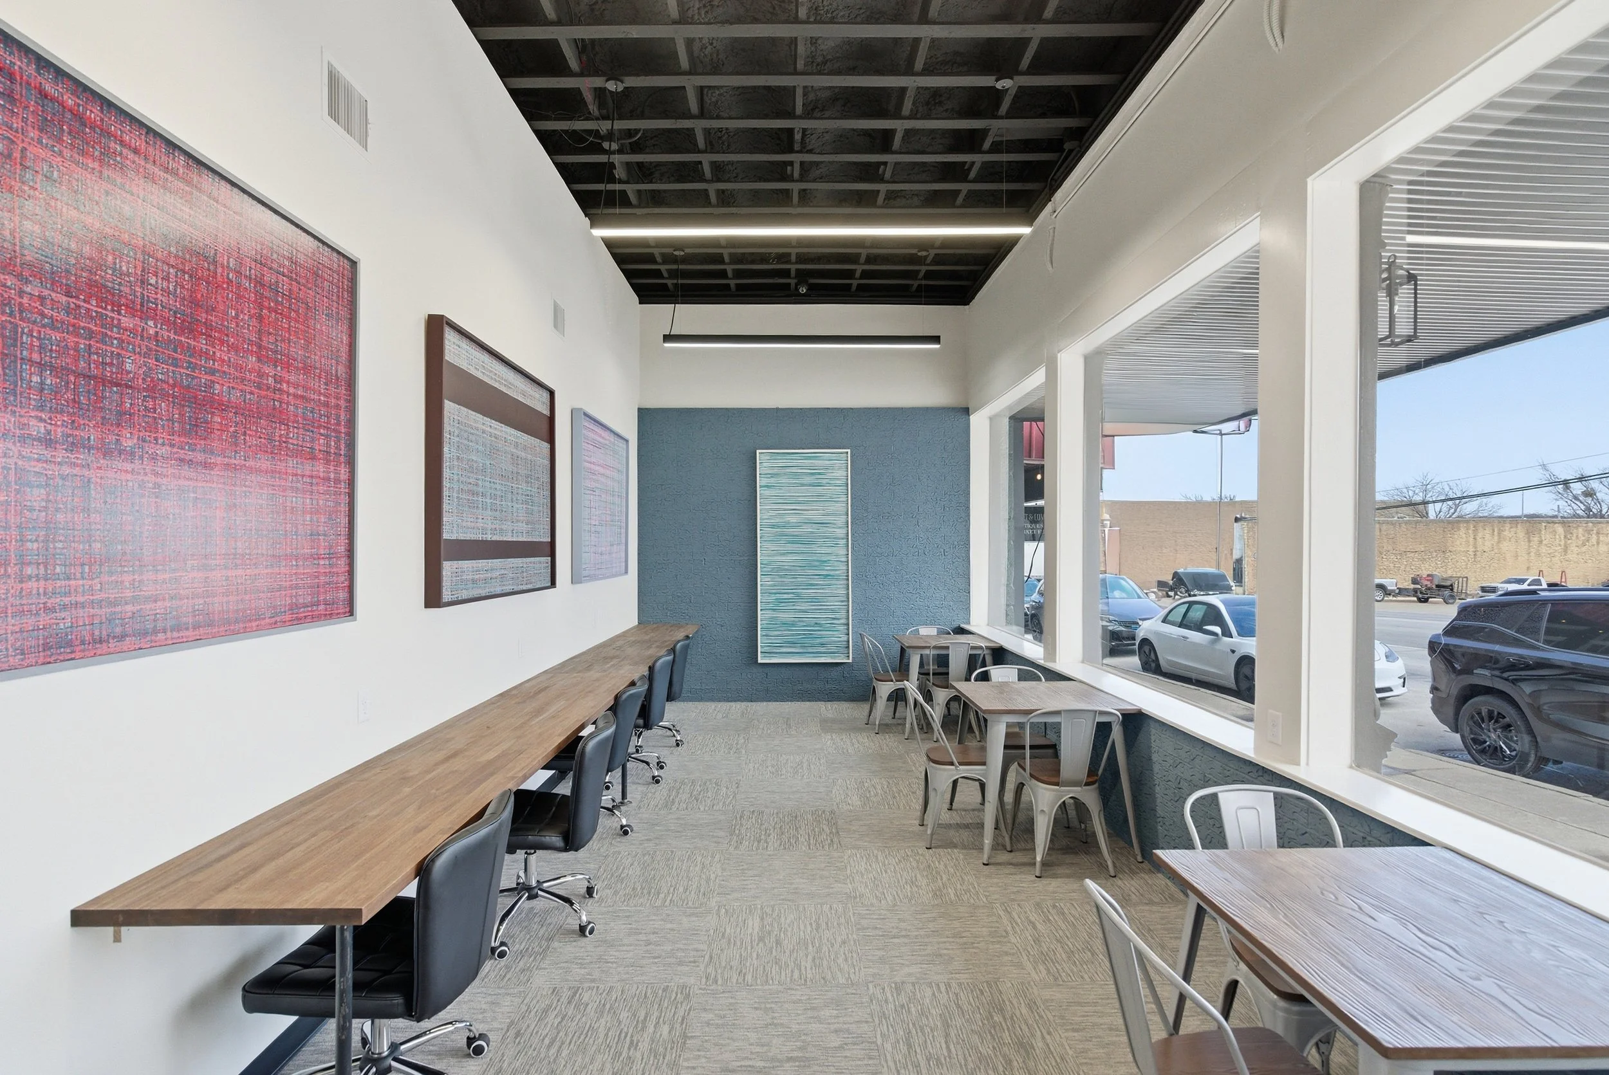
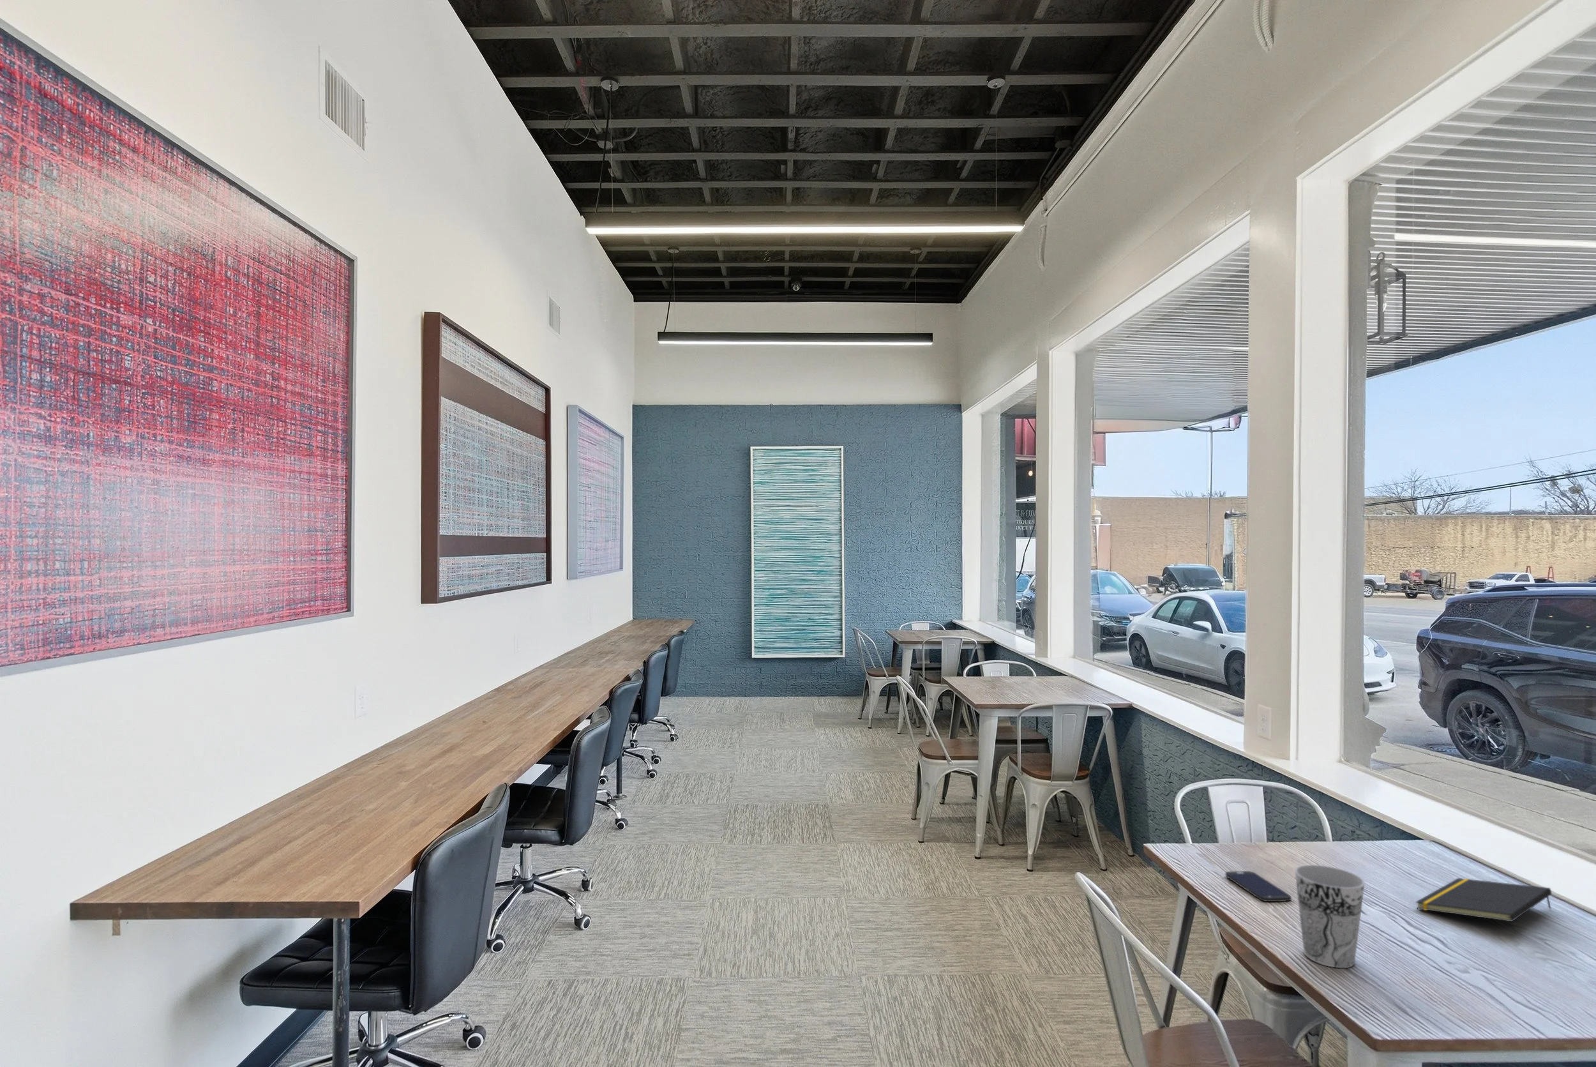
+ cup [1295,865,1365,968]
+ notepad [1415,878,1552,922]
+ smartphone [1225,871,1293,903]
